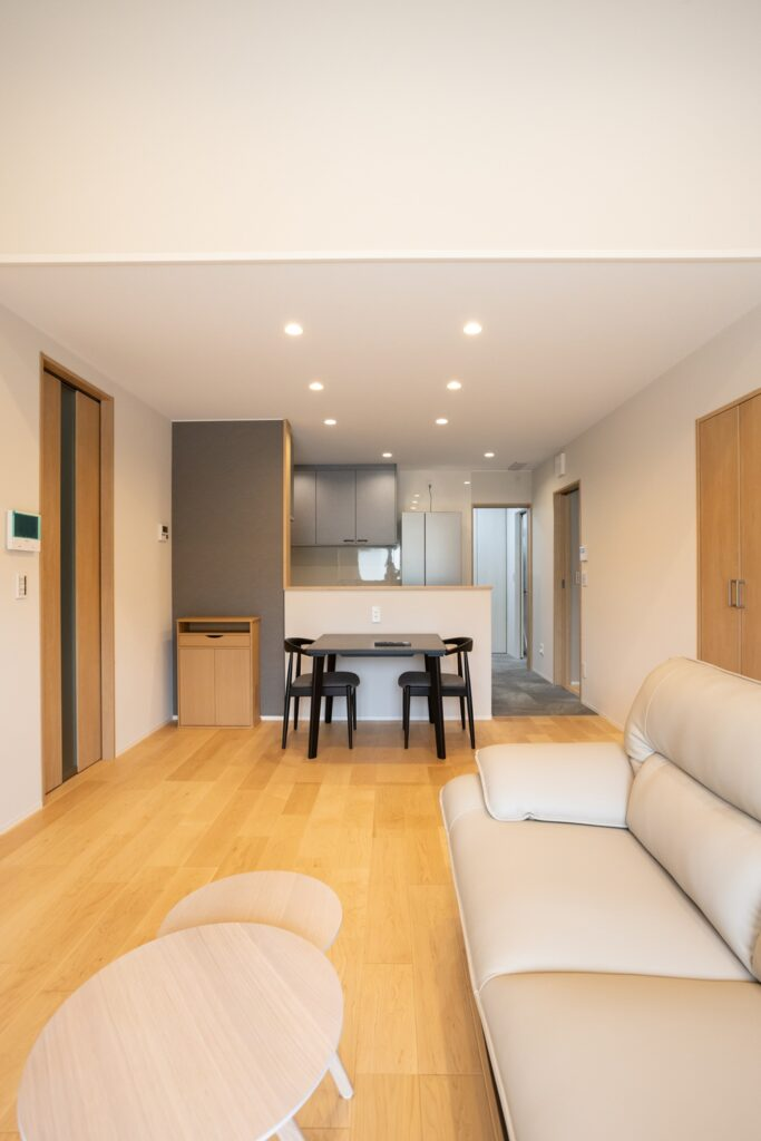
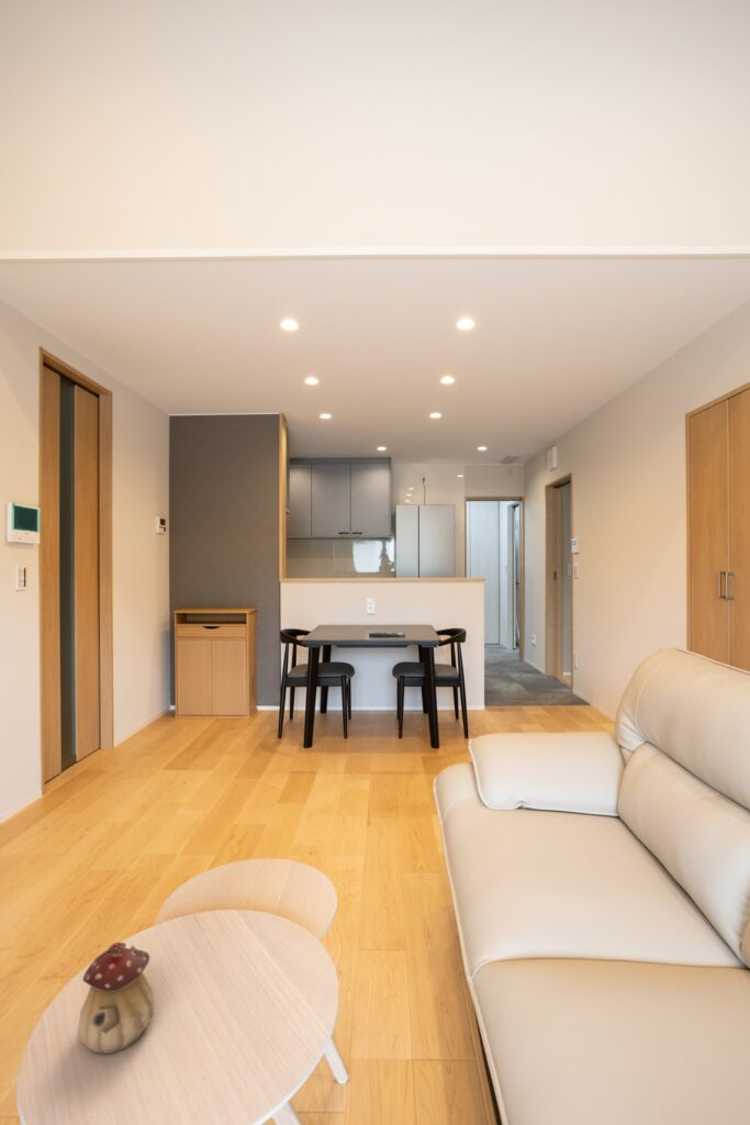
+ teapot [77,942,155,1055]
